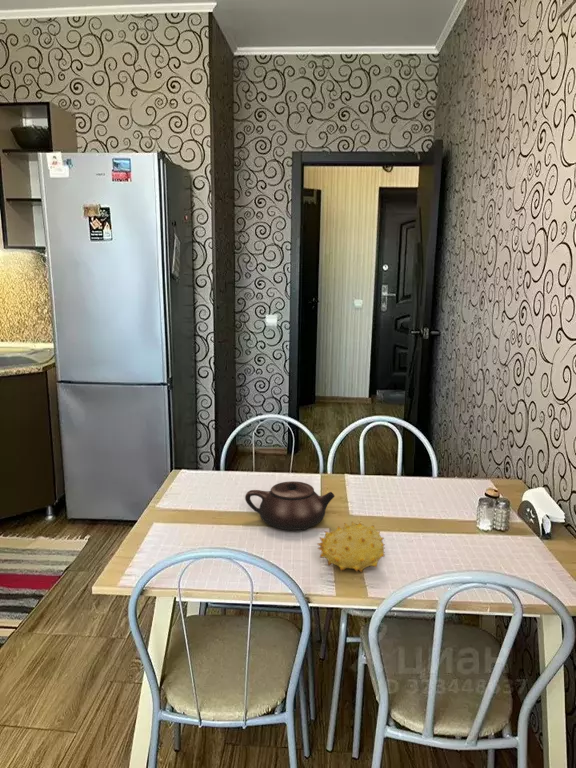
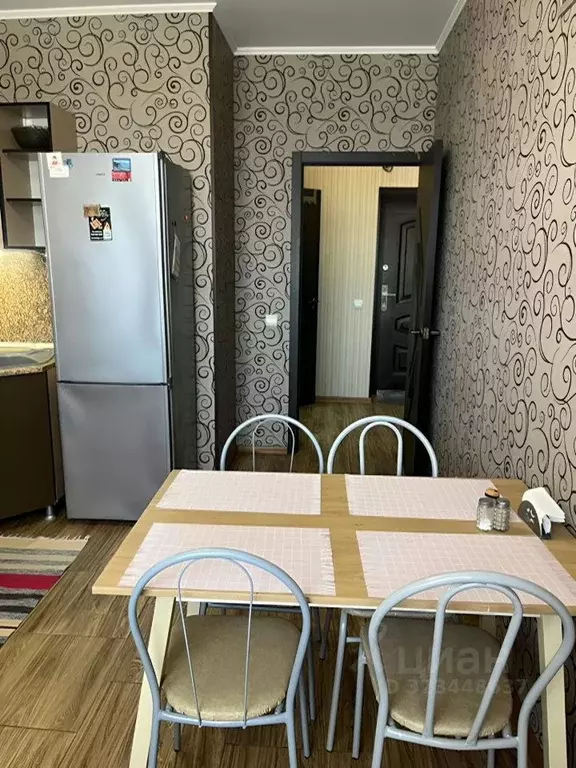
- fruit [316,521,386,574]
- teapot [244,480,336,531]
